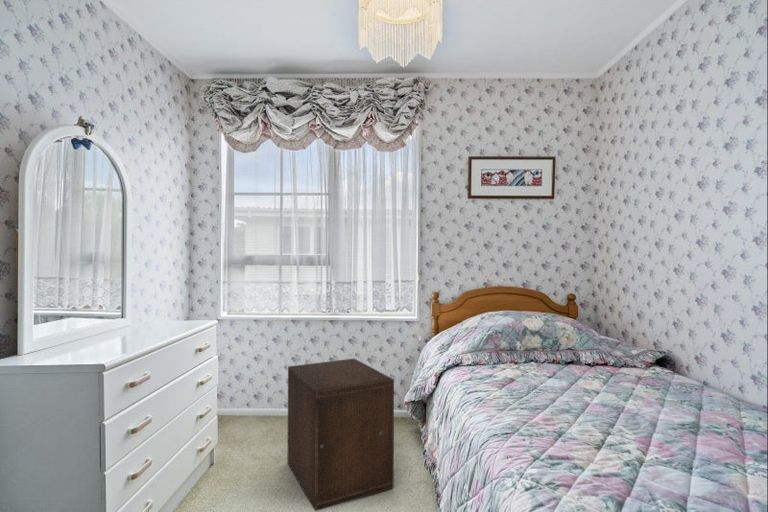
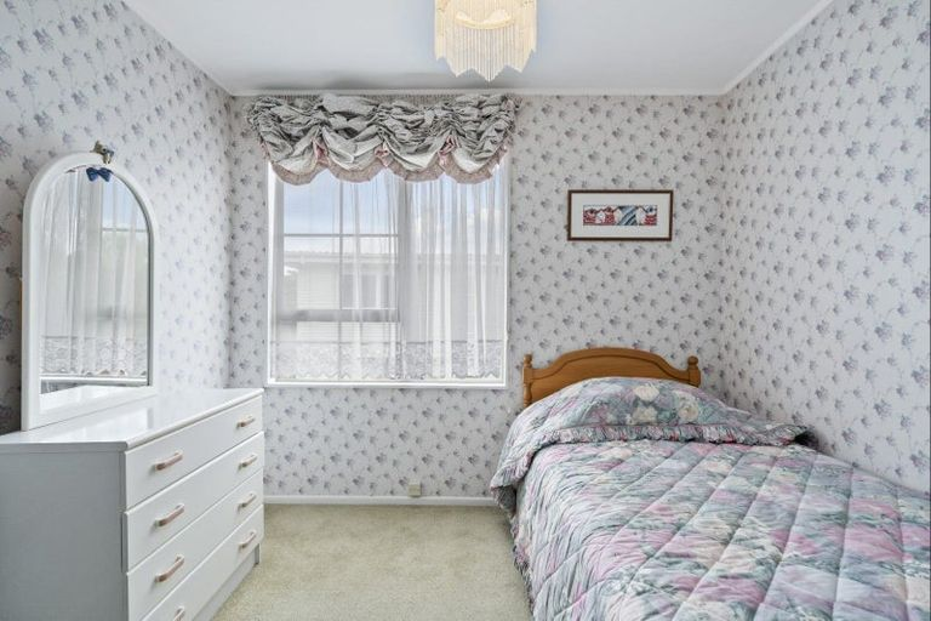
- nightstand [287,358,395,512]
